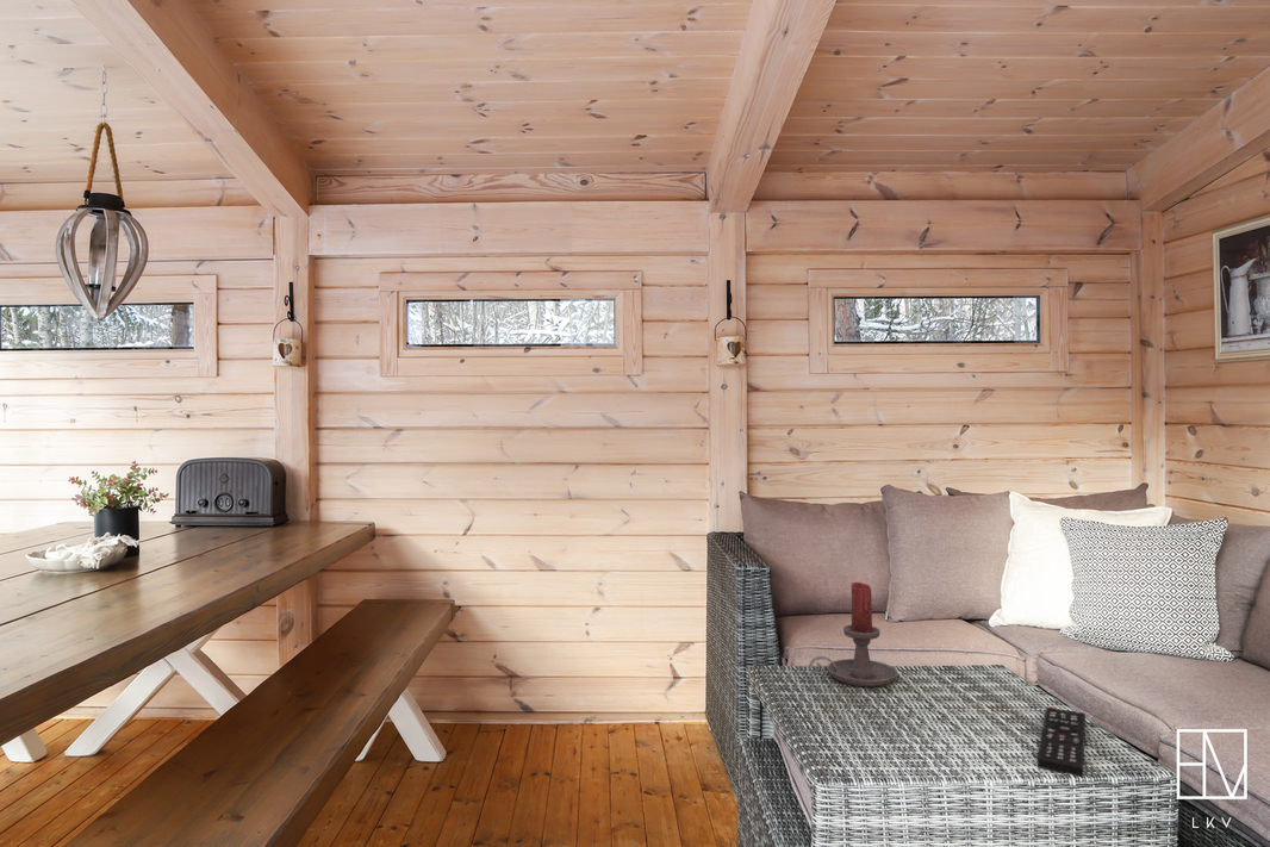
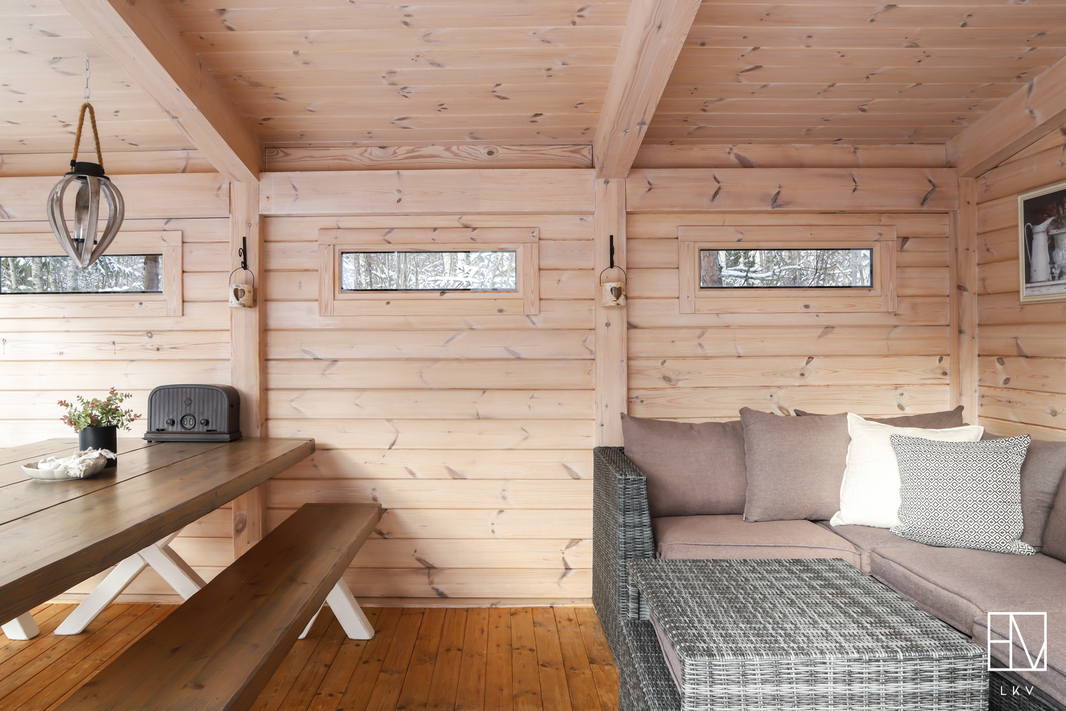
- remote control [1036,706,1087,778]
- candle holder [808,581,898,687]
